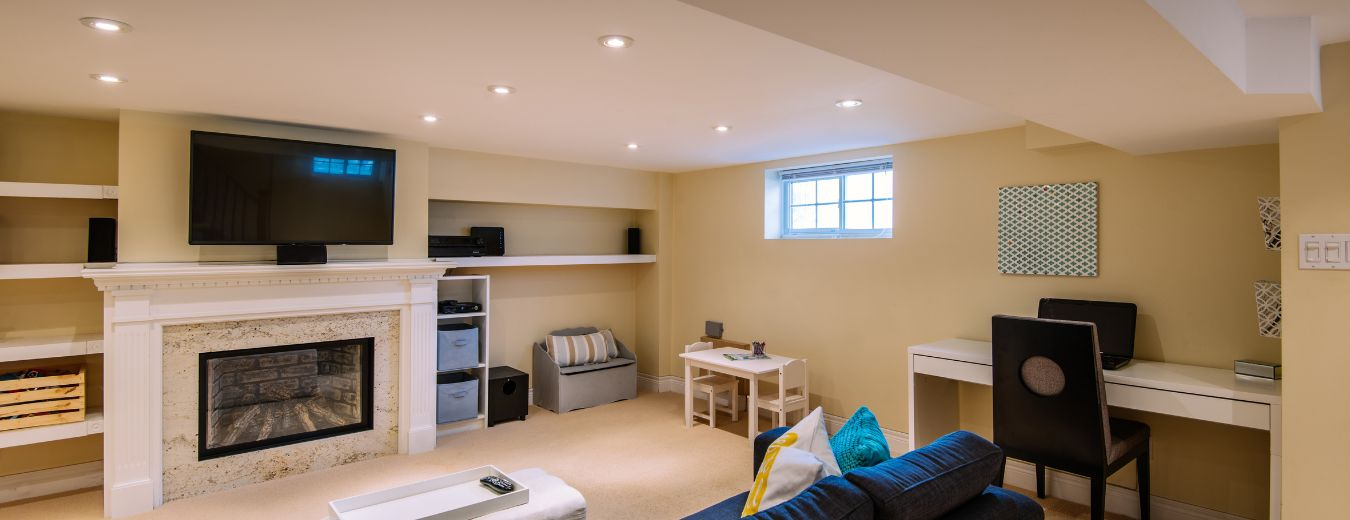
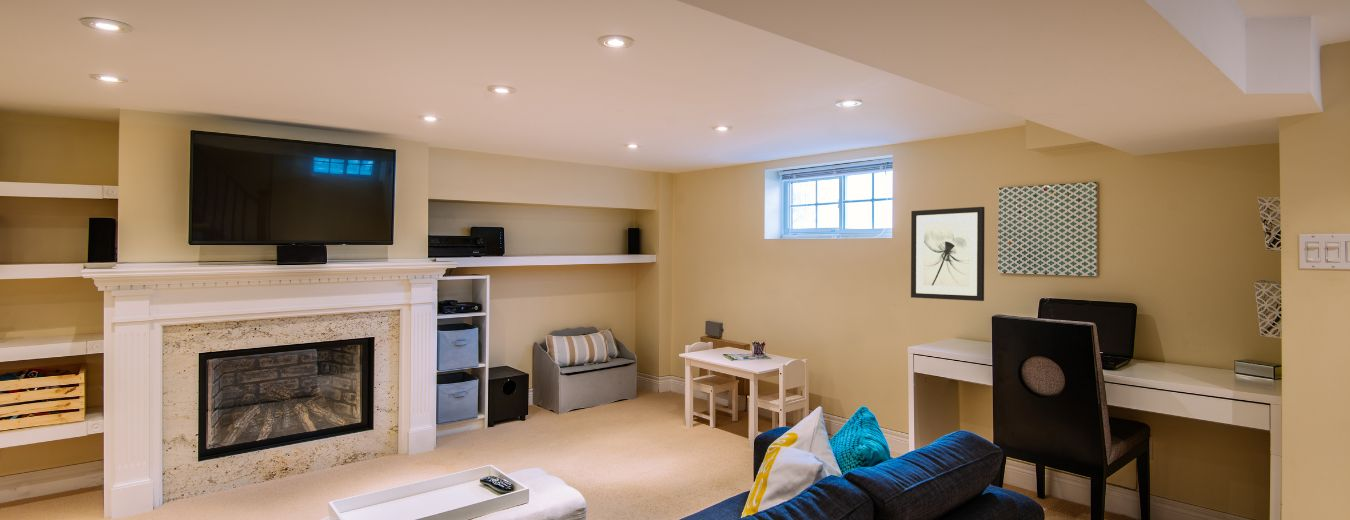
+ wall art [910,206,986,302]
